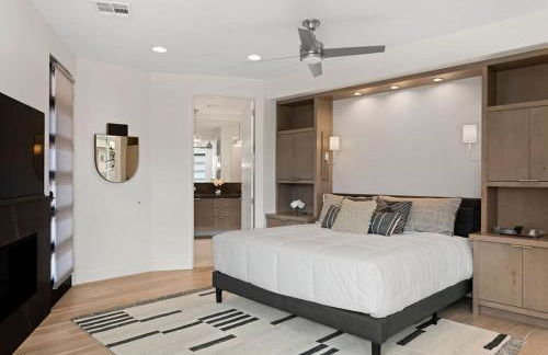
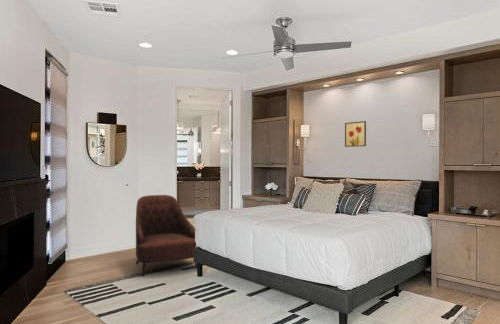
+ armchair [135,194,198,278]
+ wall art [344,120,367,148]
